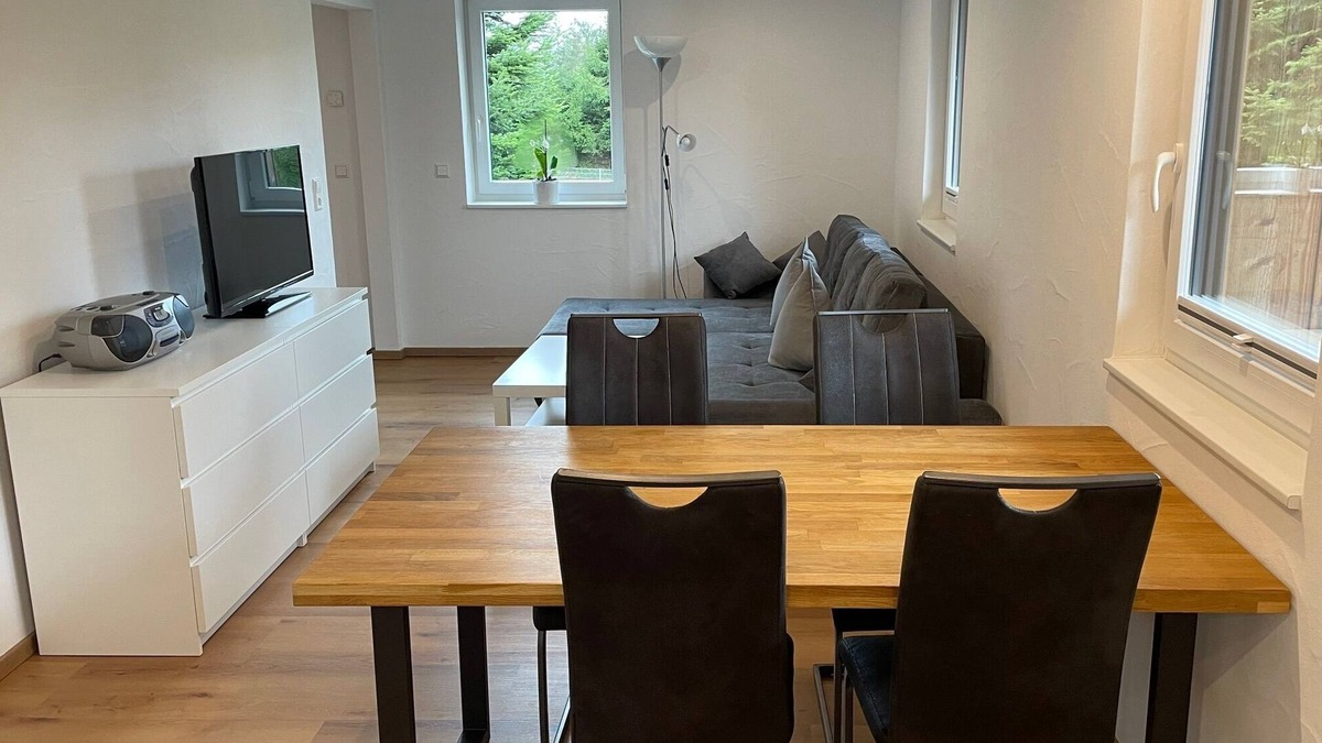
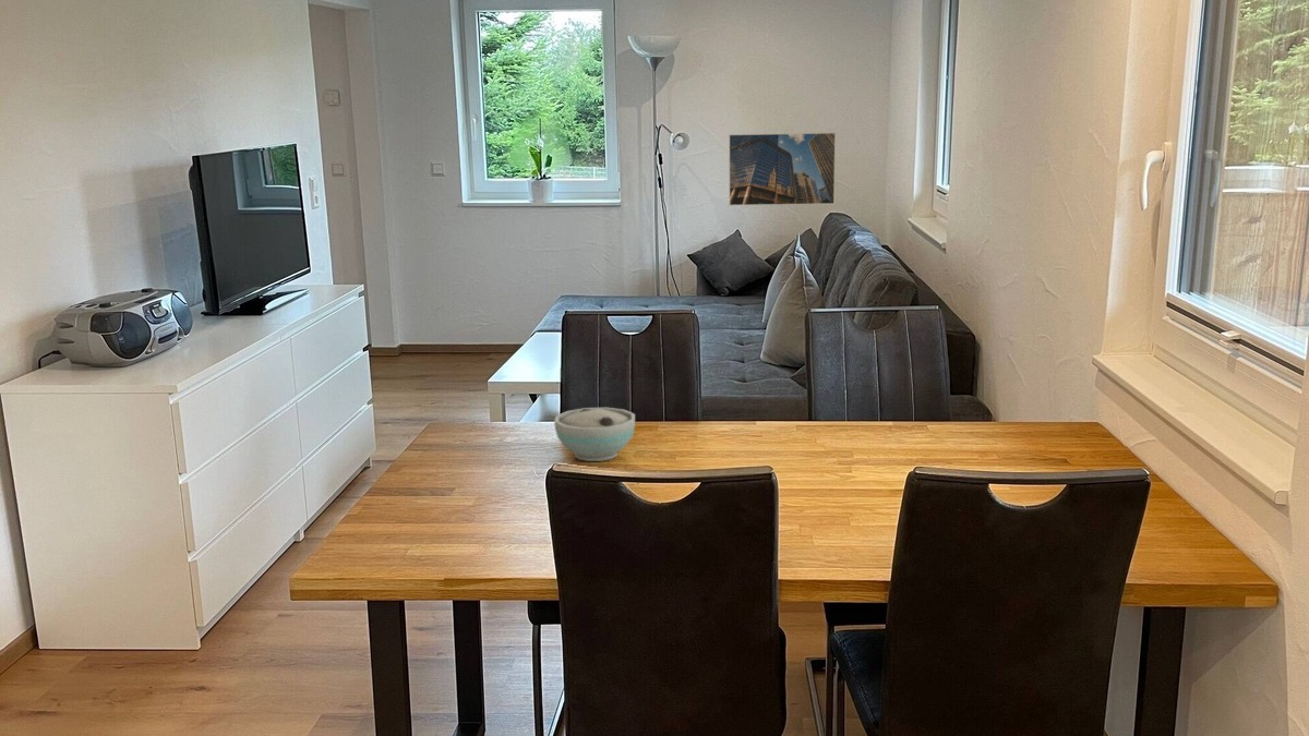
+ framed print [728,132,837,206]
+ bowl [553,407,636,462]
